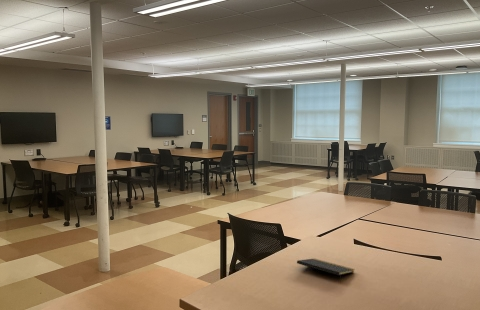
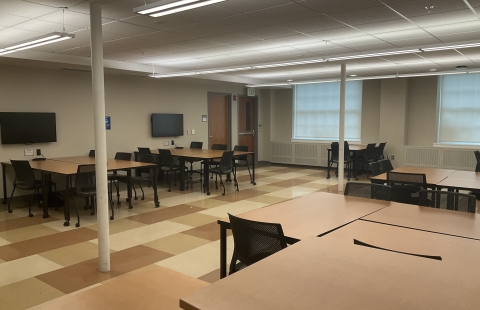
- notepad [296,258,355,283]
